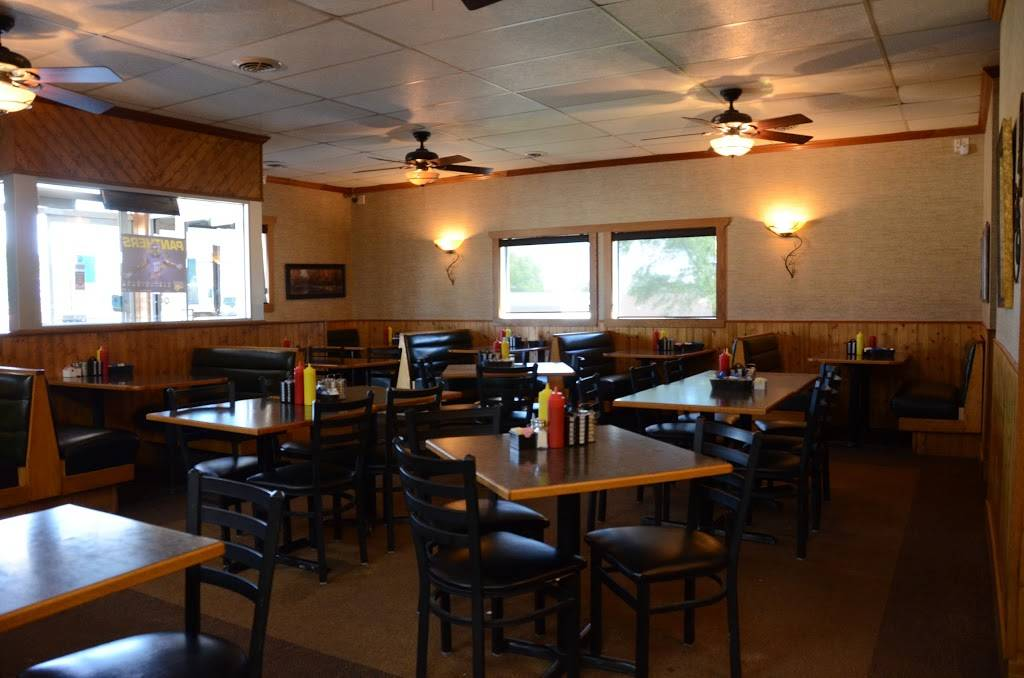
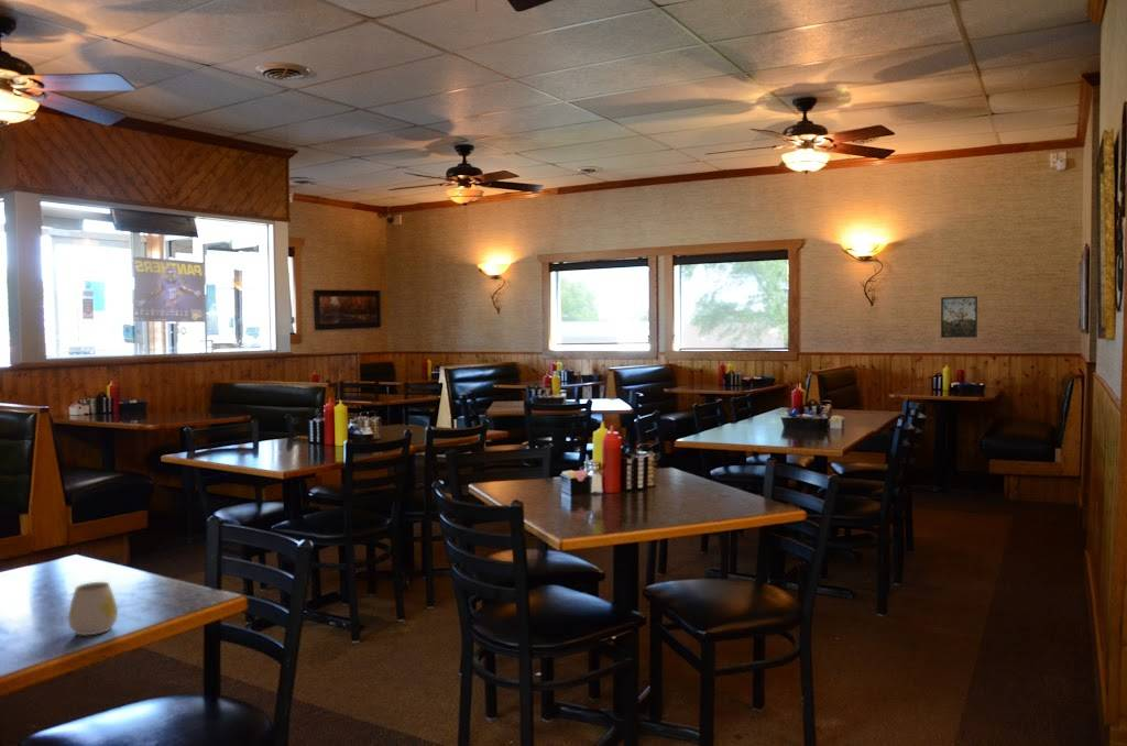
+ mug [67,581,119,637]
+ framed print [940,295,978,339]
